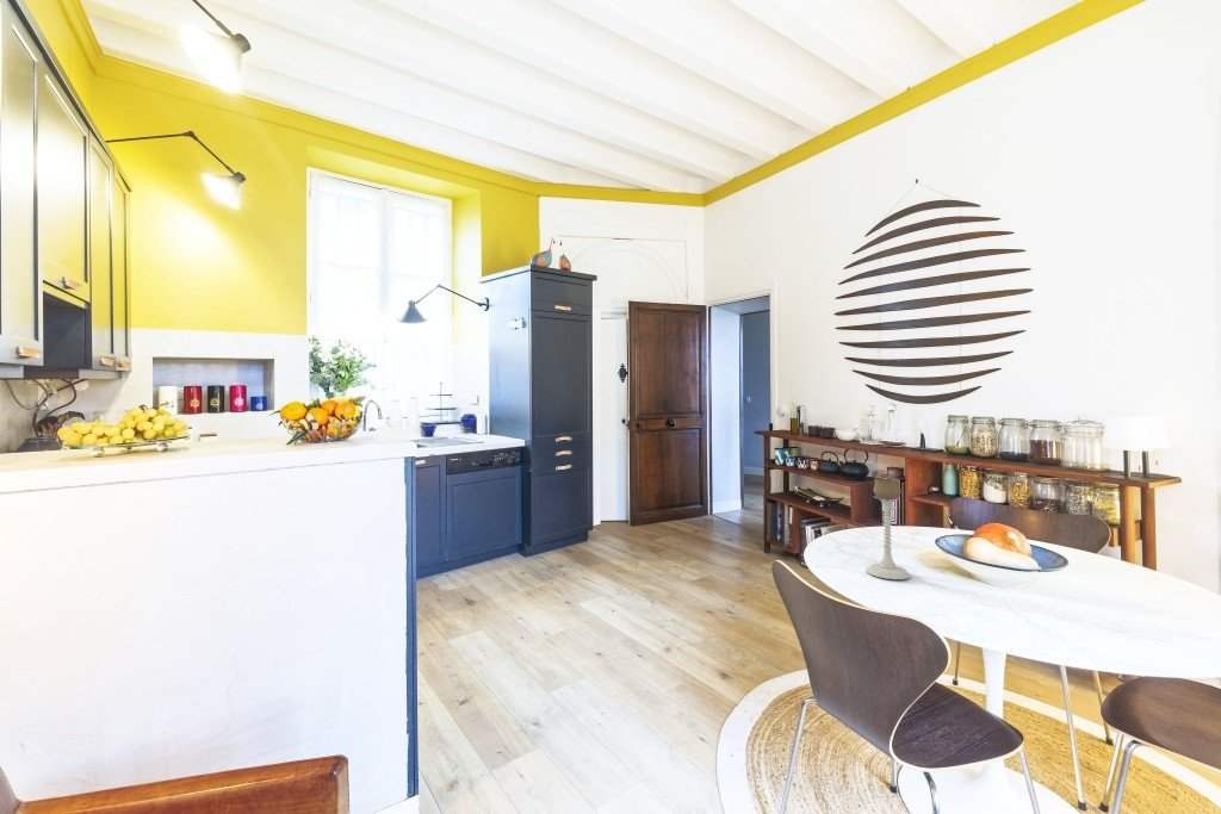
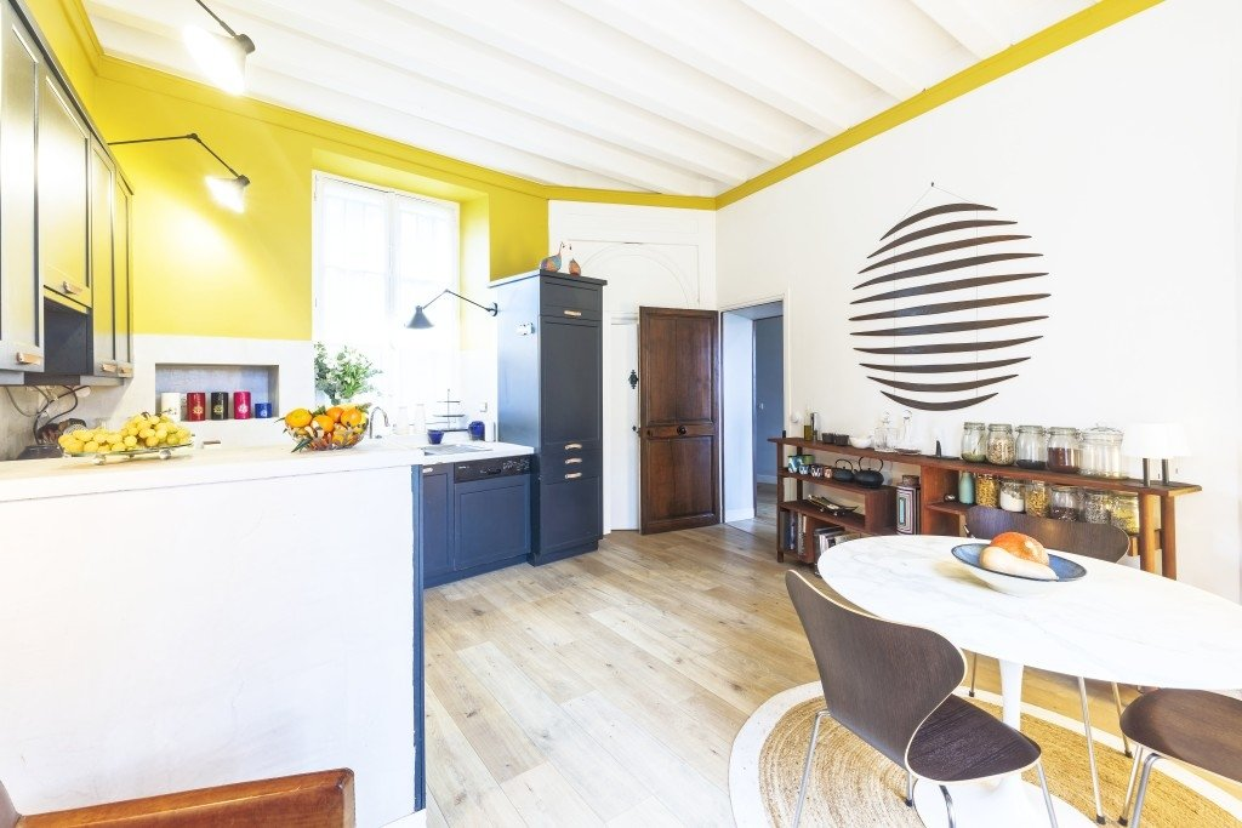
- candle holder [864,477,911,580]
